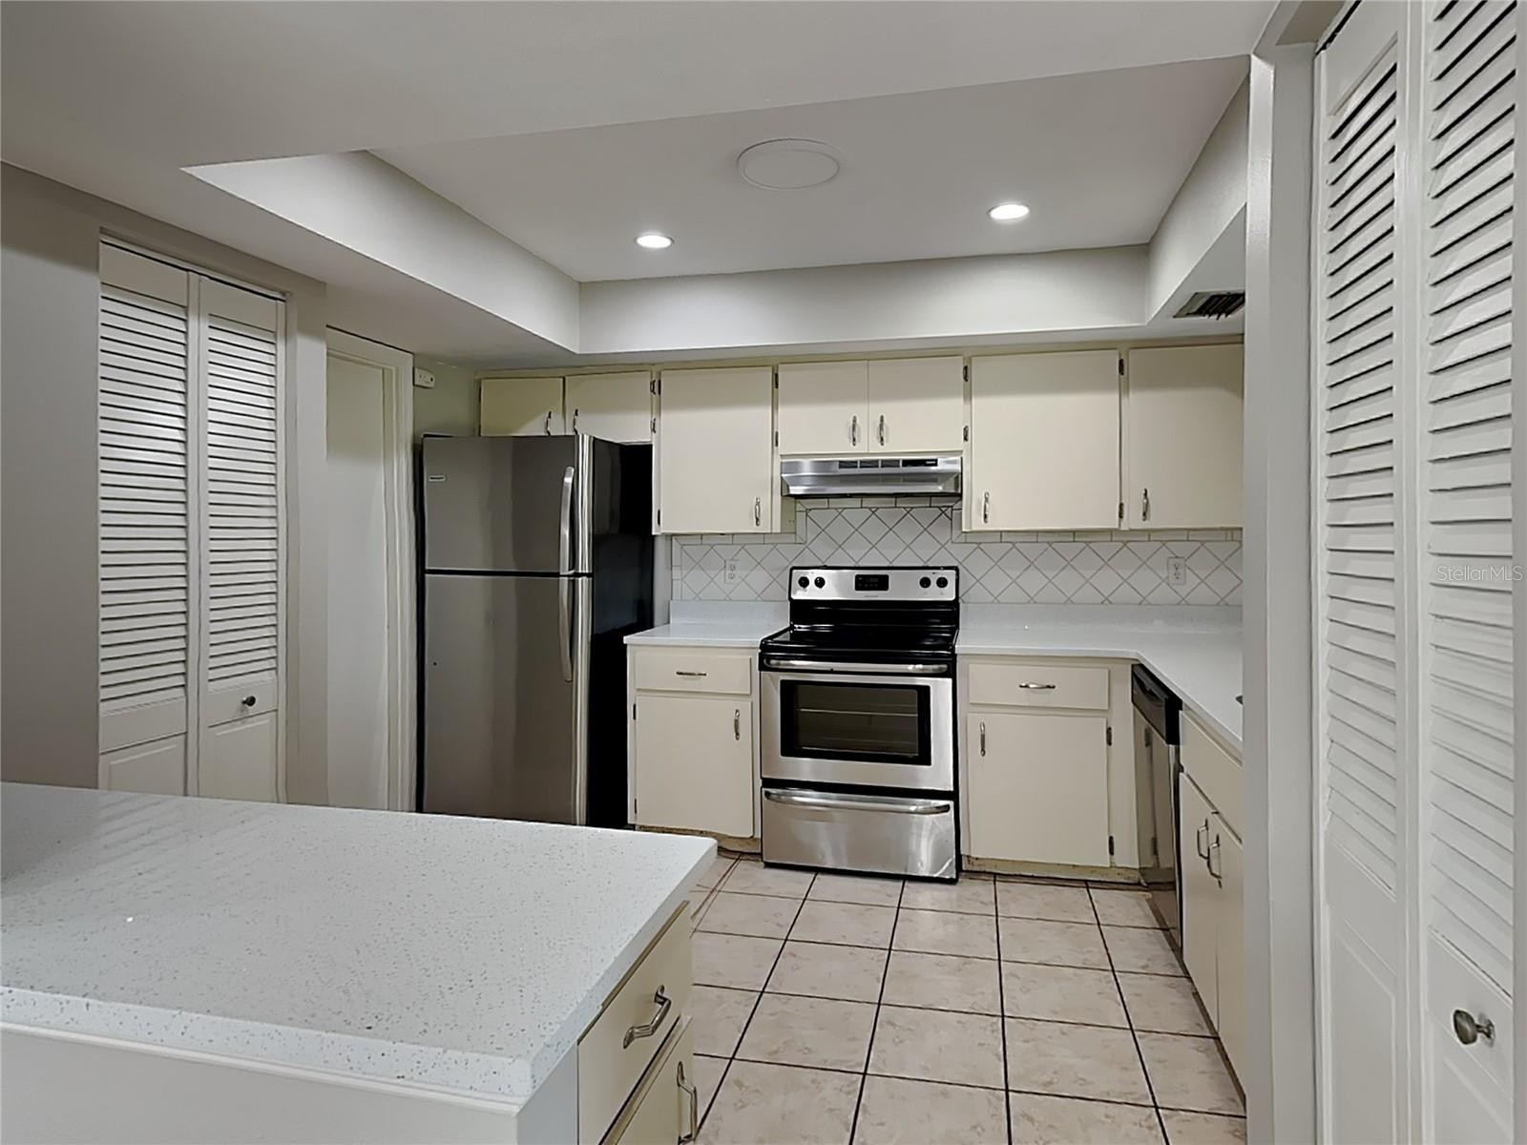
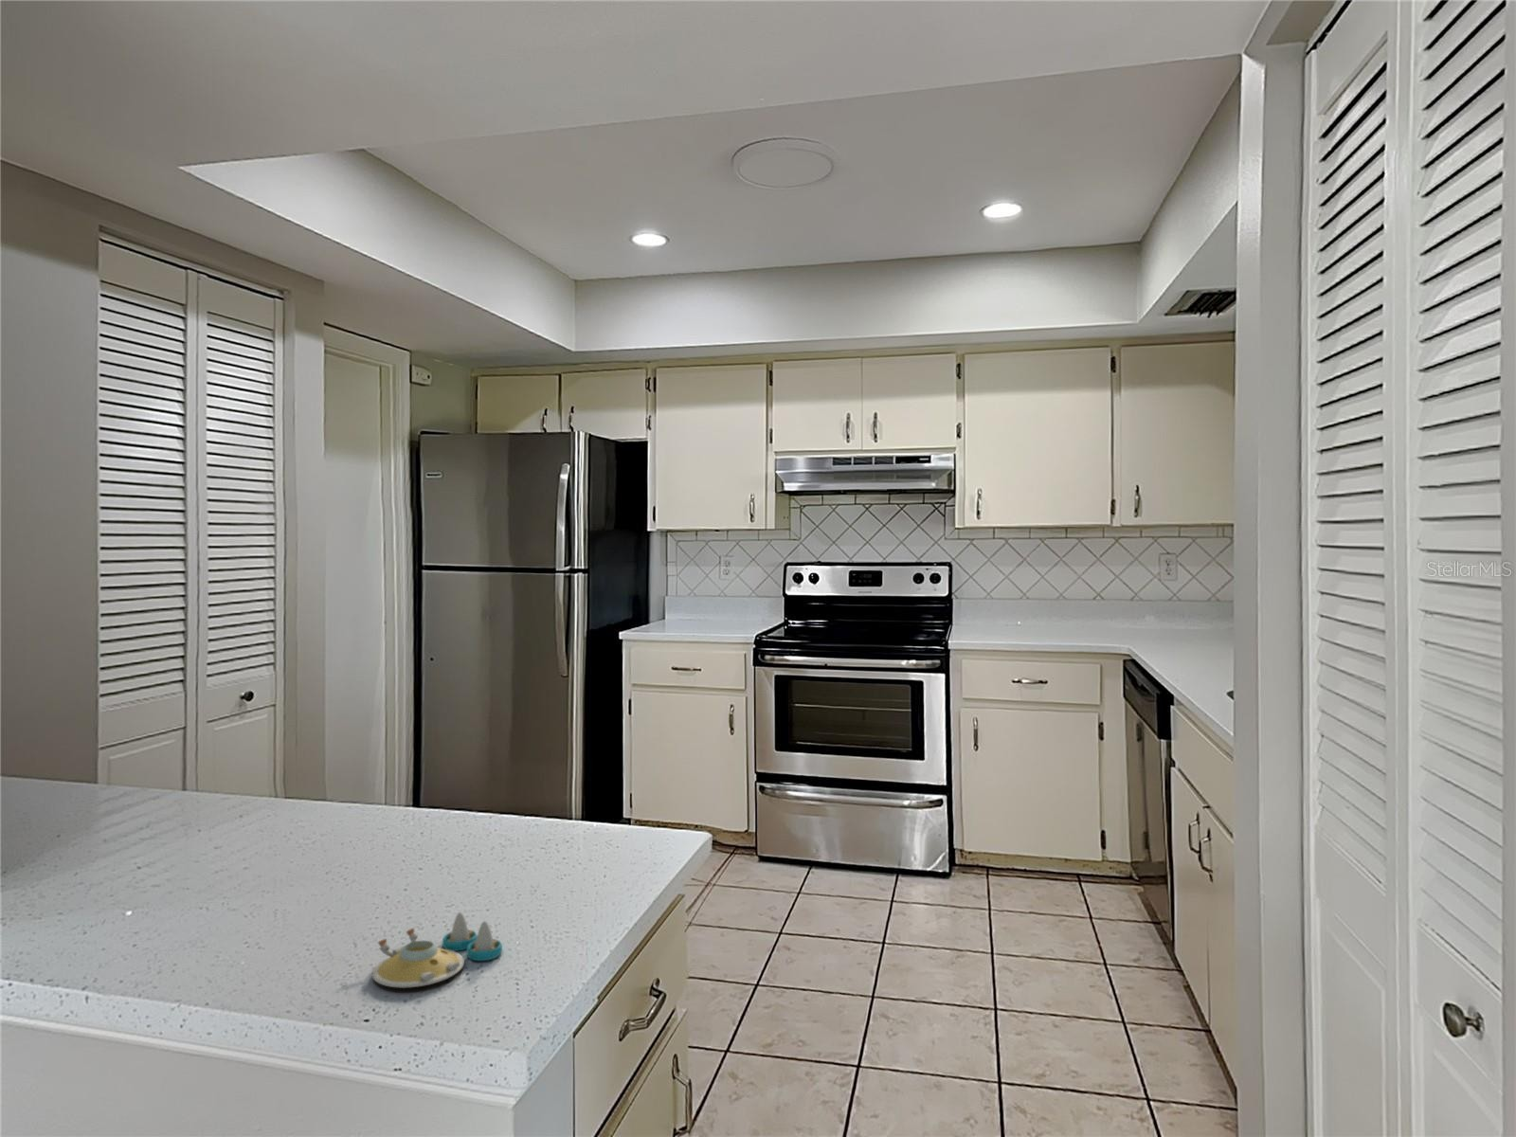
+ salt and pepper shaker set [370,911,503,989]
